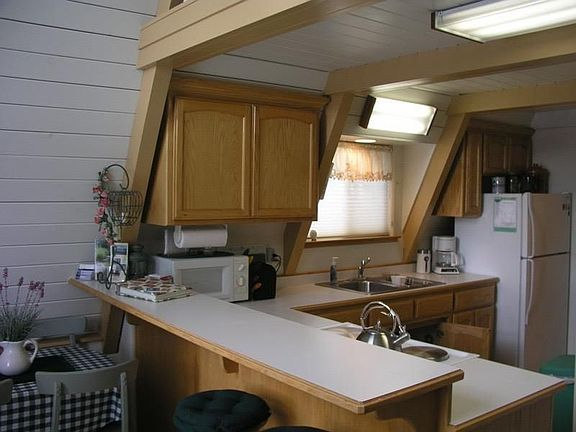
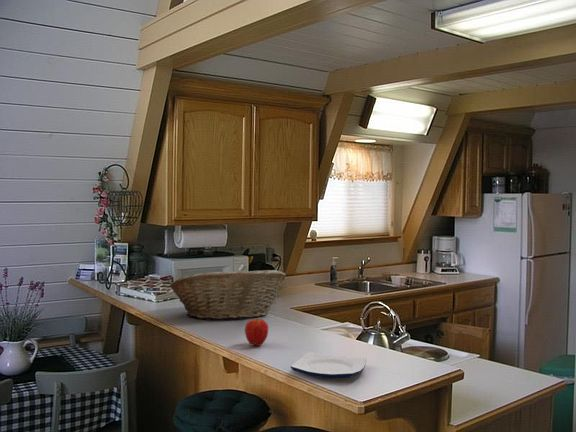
+ apple [244,316,269,347]
+ fruit basket [169,269,287,320]
+ plate [290,351,367,379]
